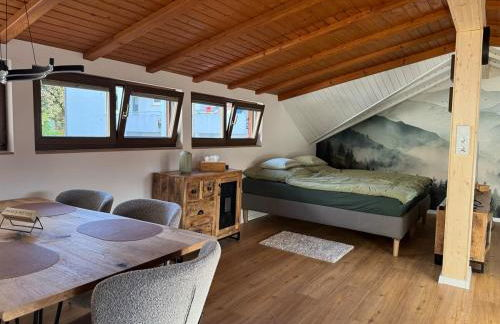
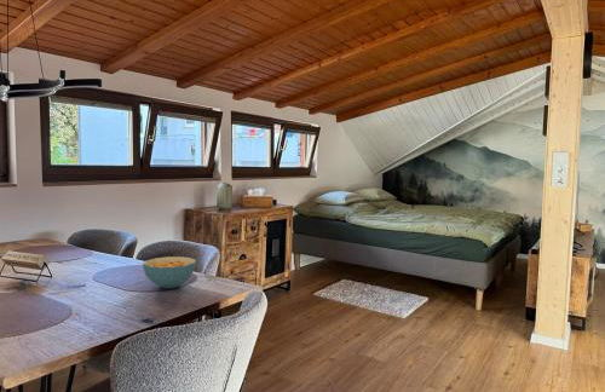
+ cereal bowl [142,255,197,289]
